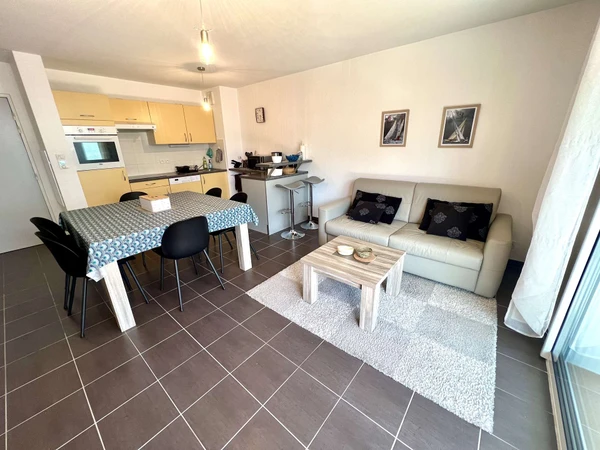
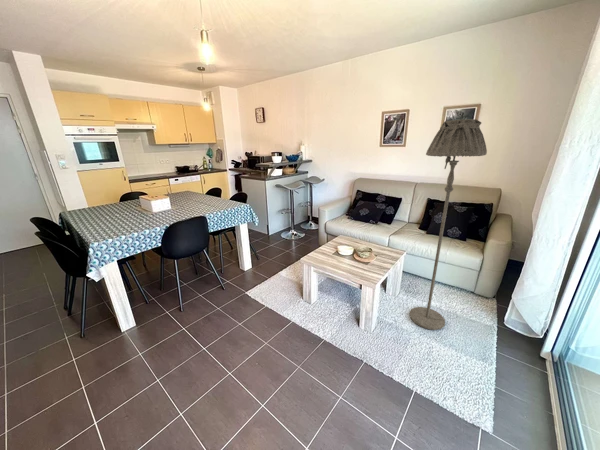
+ floor lamp [409,118,488,331]
